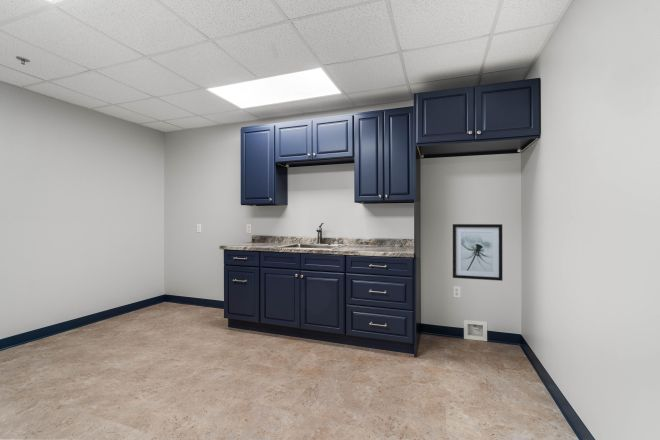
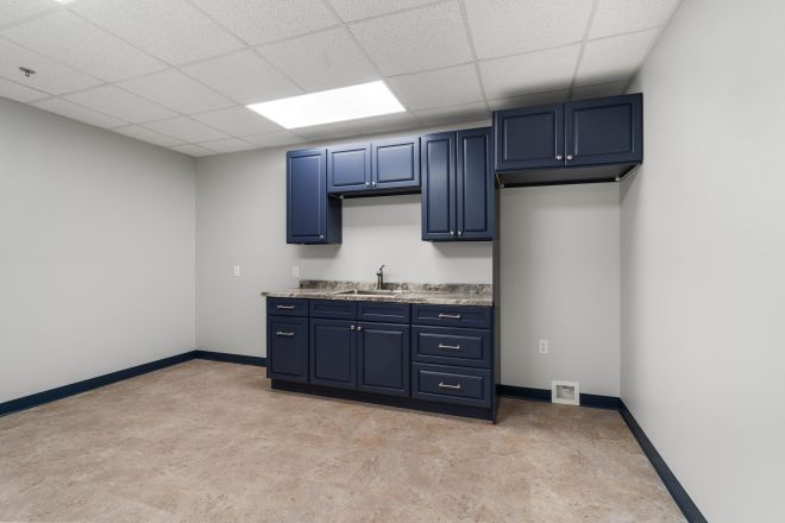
- wall art [452,223,503,282]
